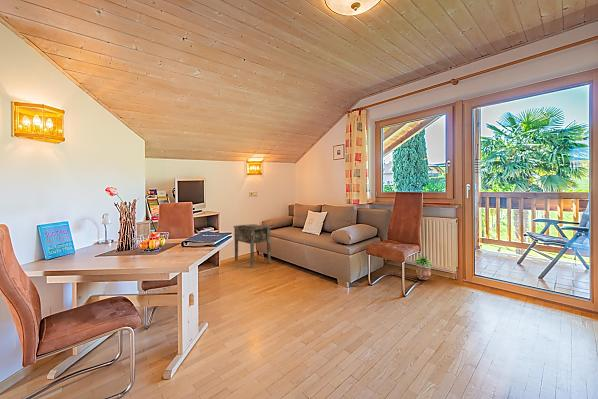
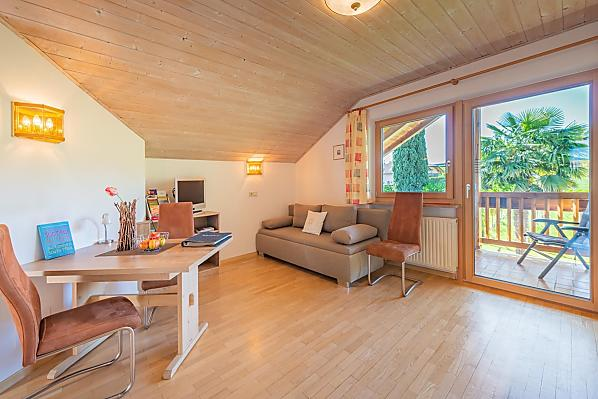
- side table [233,223,272,268]
- potted plant [413,254,435,281]
